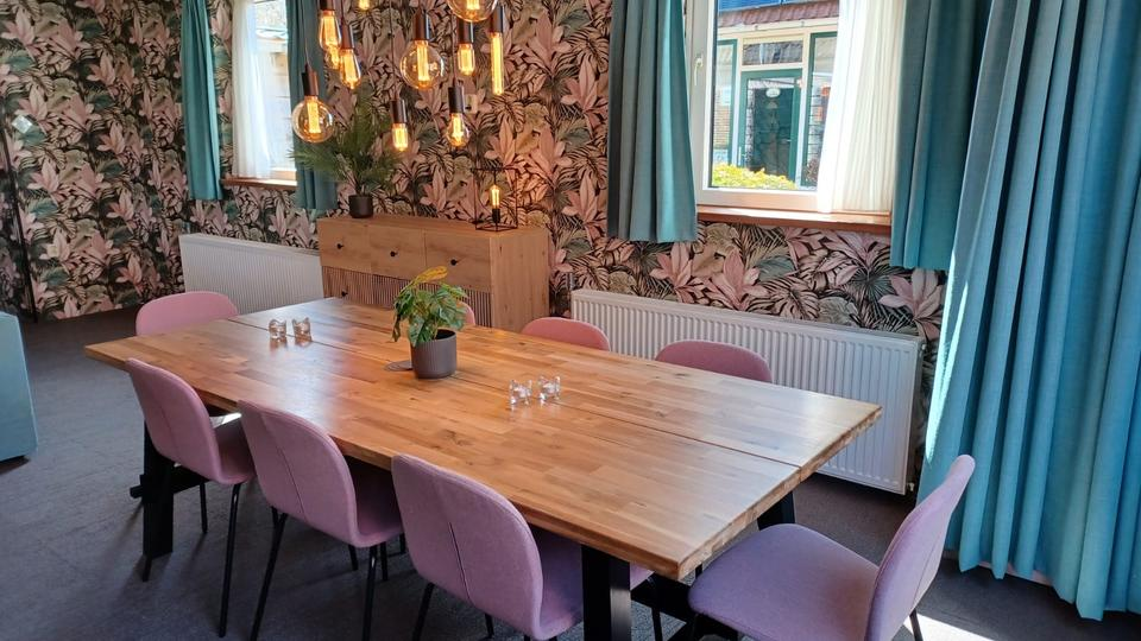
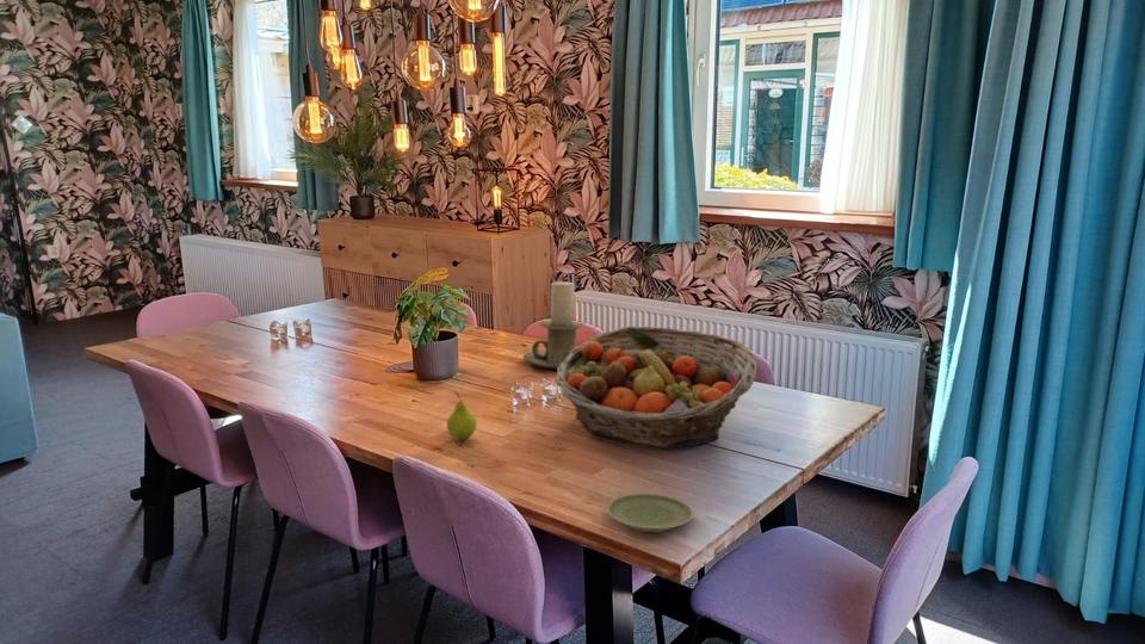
+ candle holder [522,280,586,370]
+ fruit basket [555,326,759,448]
+ plate [606,493,694,533]
+ fruit [446,390,478,441]
